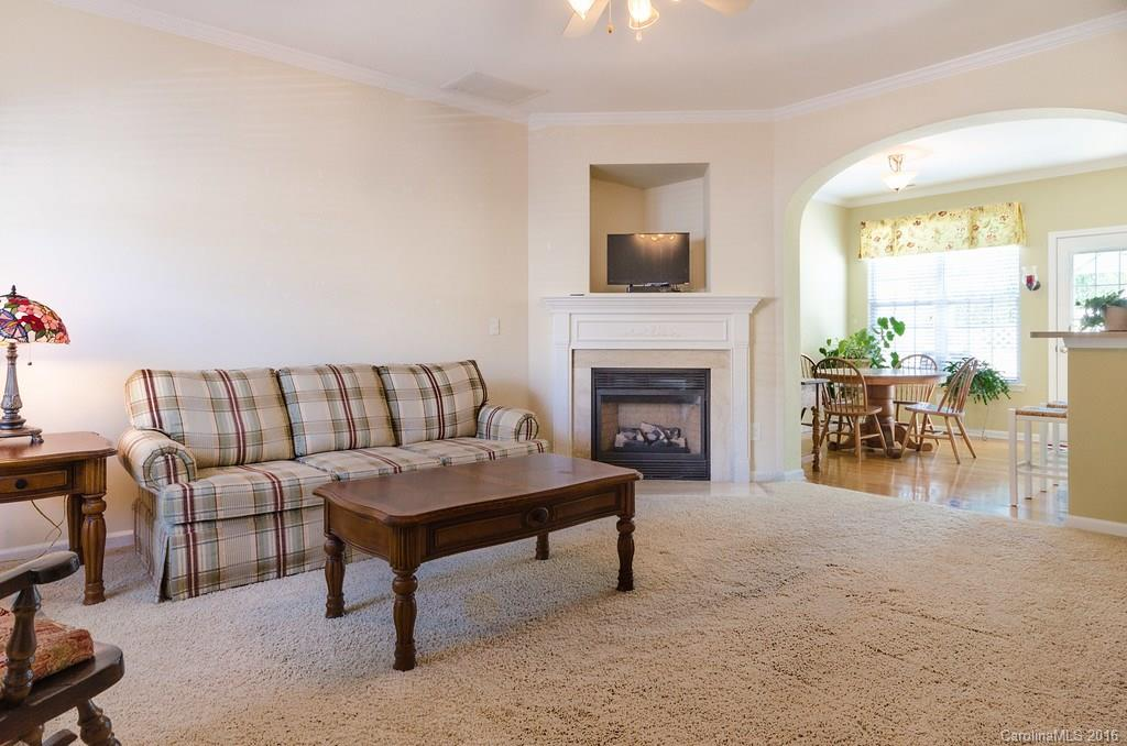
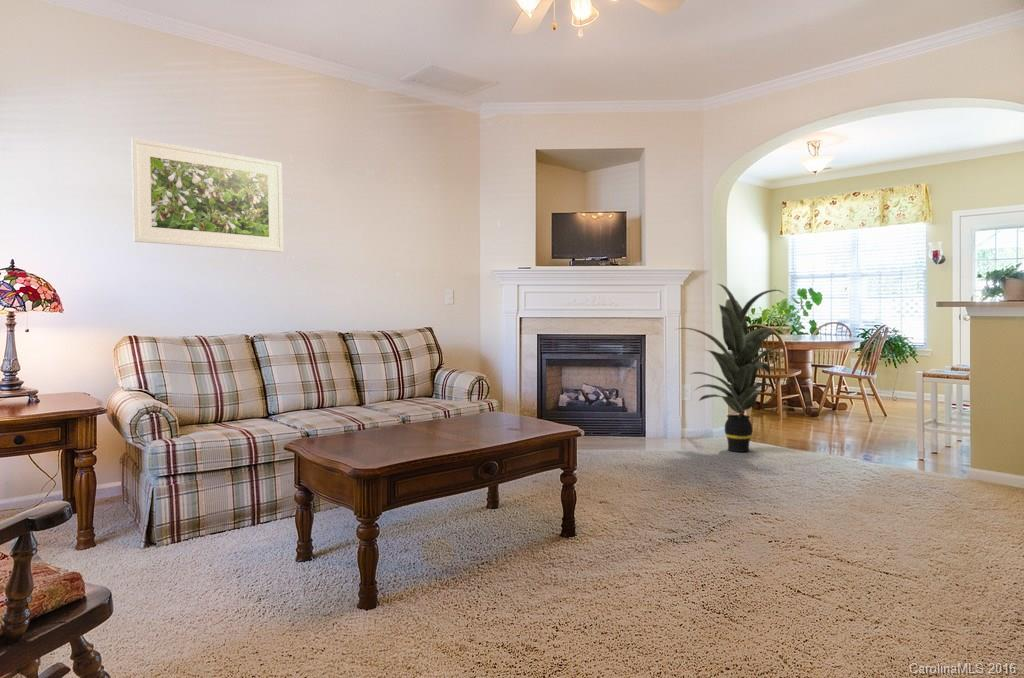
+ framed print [130,137,284,253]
+ indoor plant [674,283,786,453]
